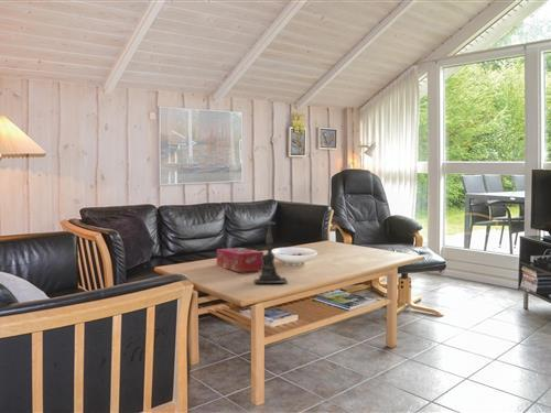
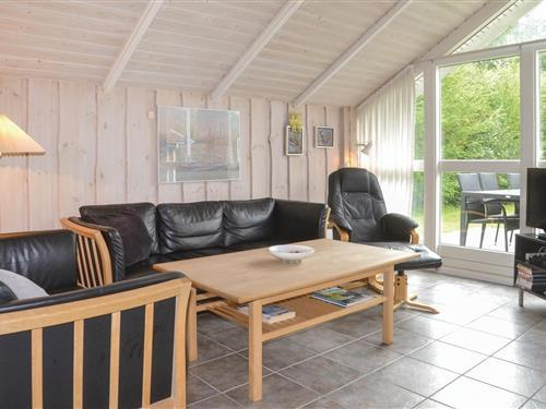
- tissue box [216,247,264,273]
- candle holder [253,211,288,284]
